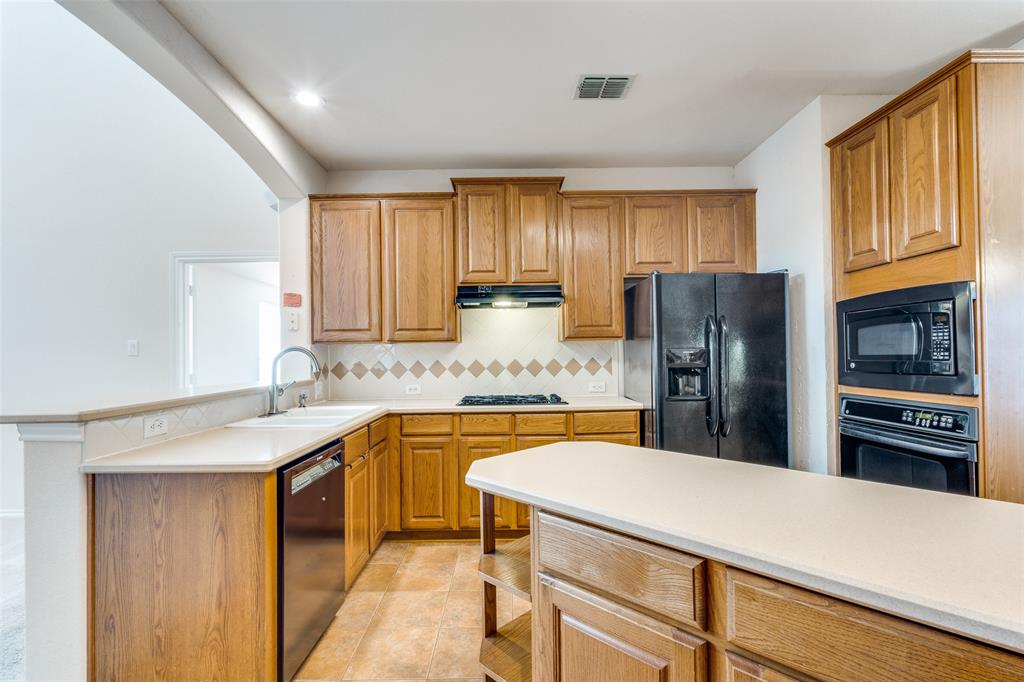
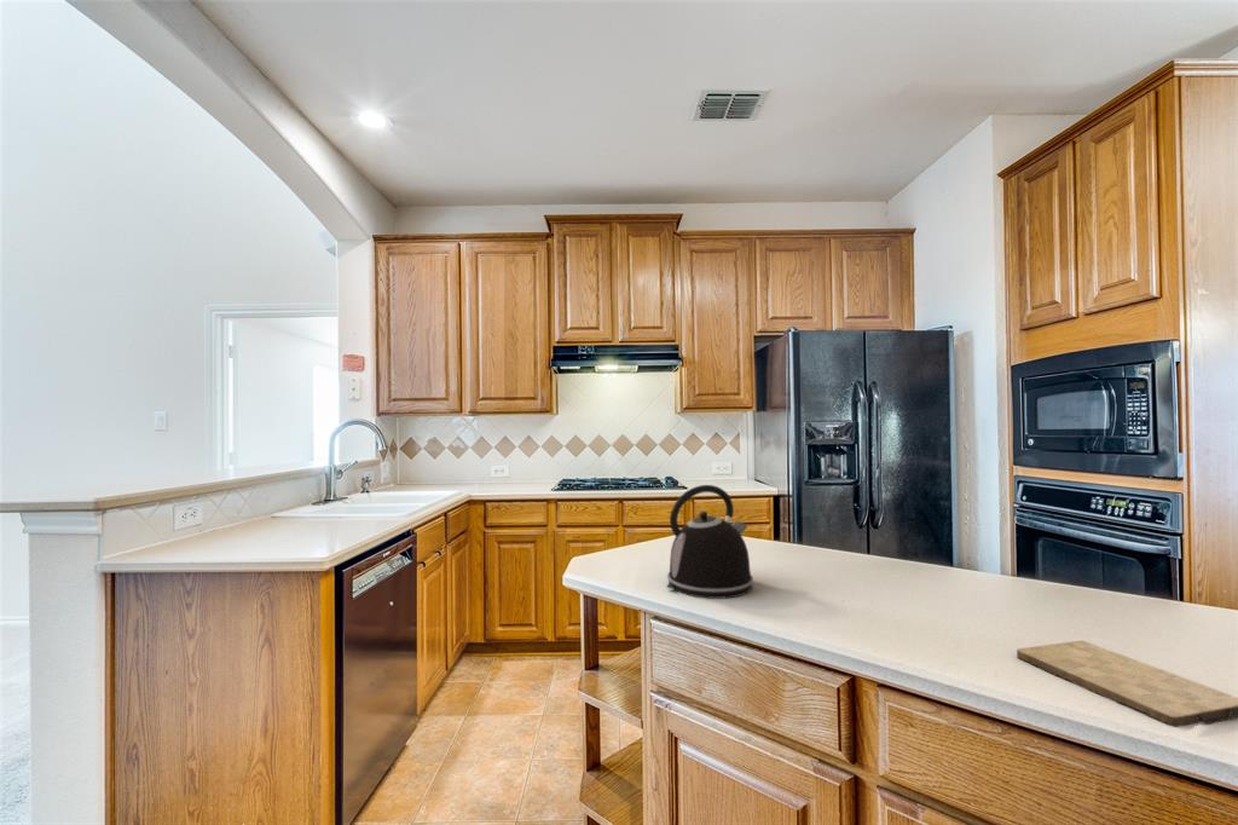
+ kettle [666,484,754,600]
+ cutting board [1016,640,1238,728]
